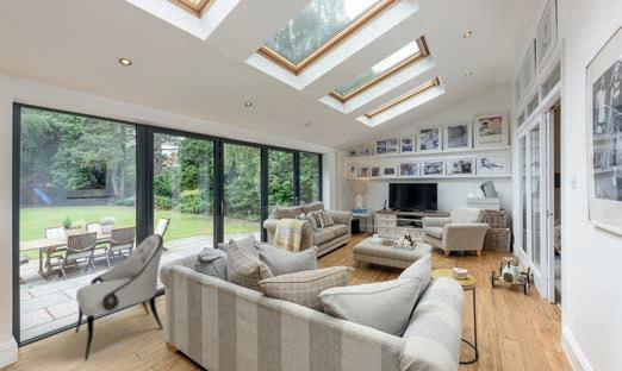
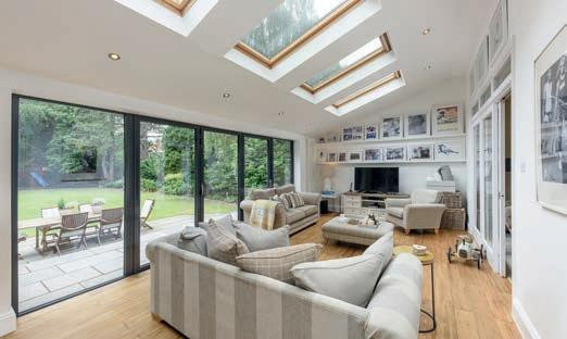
- armchair [74,233,164,361]
